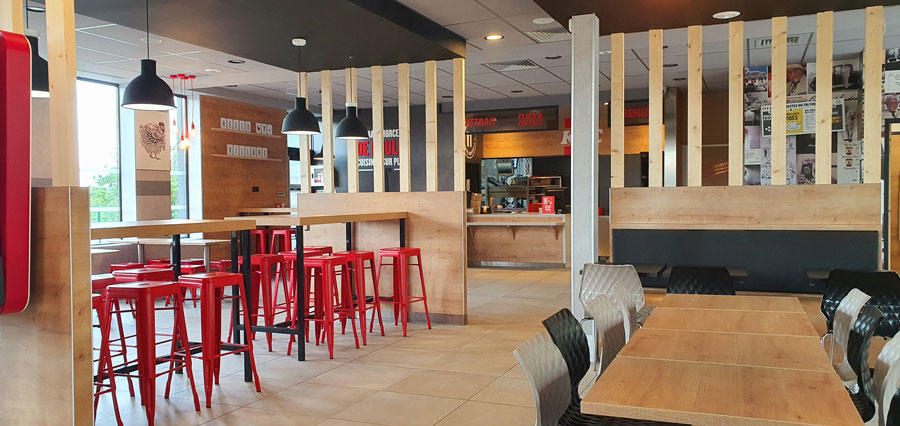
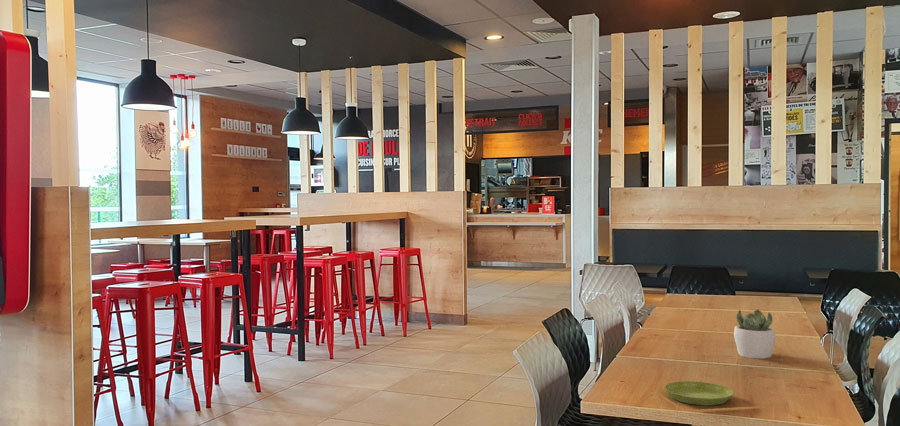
+ saucer [664,380,734,407]
+ succulent plant [733,309,777,359]
